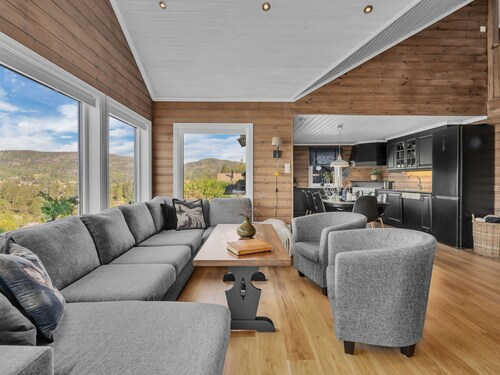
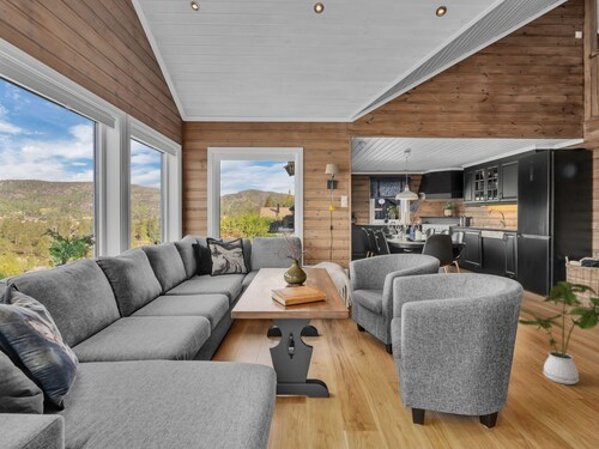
+ house plant [518,280,599,386]
